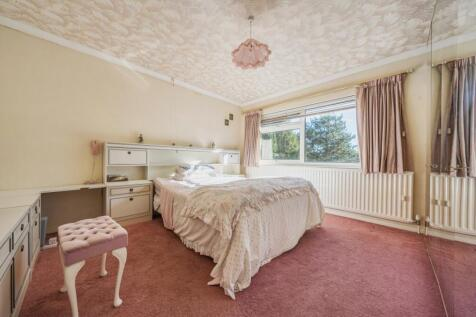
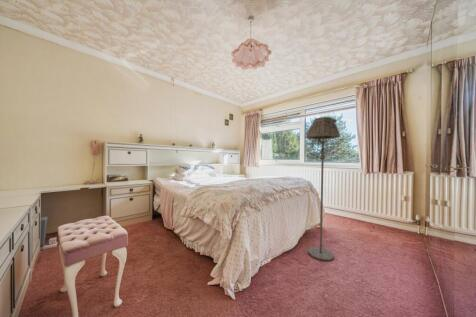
+ floor lamp [306,116,341,262]
